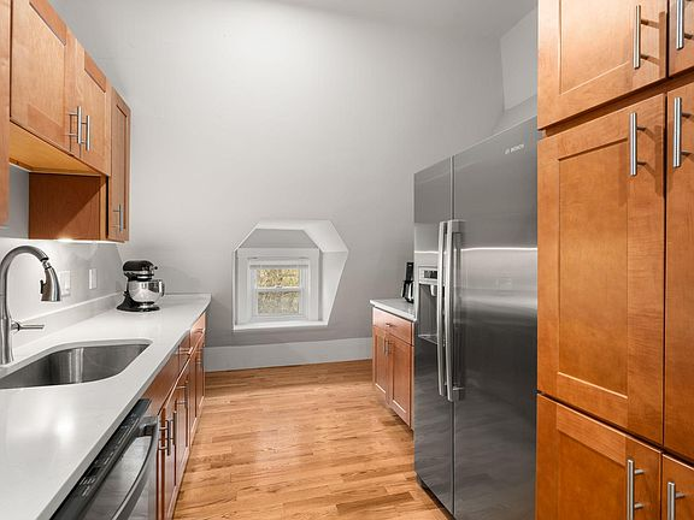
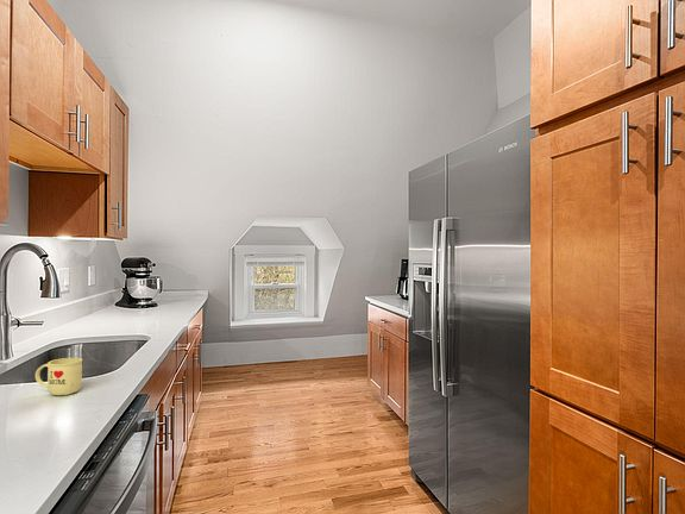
+ mug [34,357,83,396]
